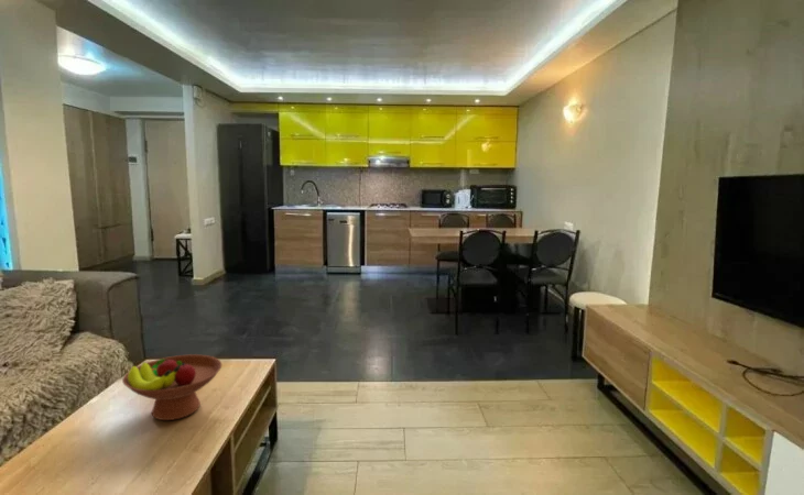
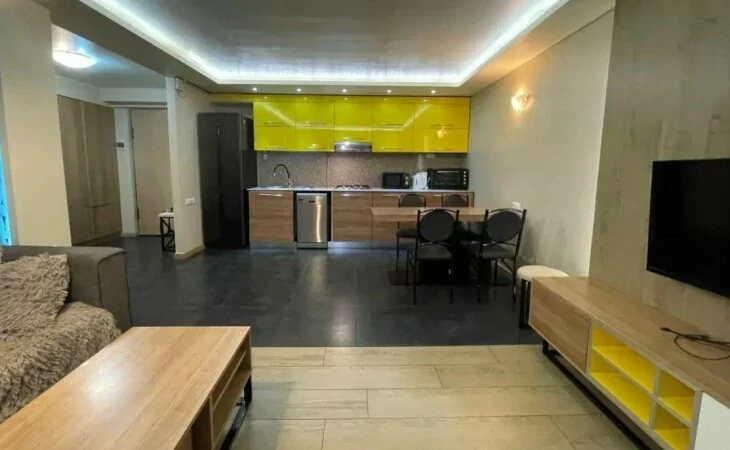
- fruit bowl [121,353,222,421]
